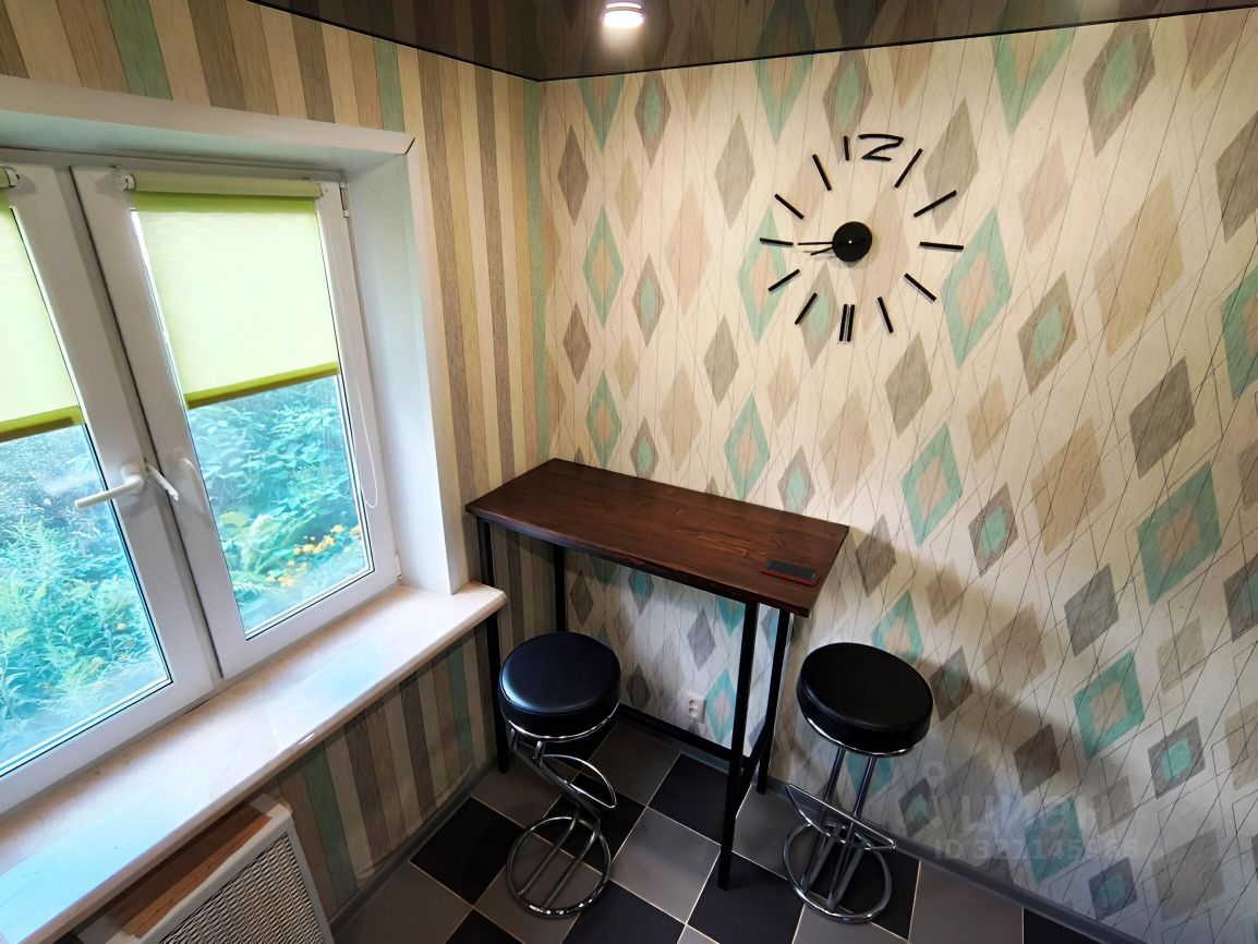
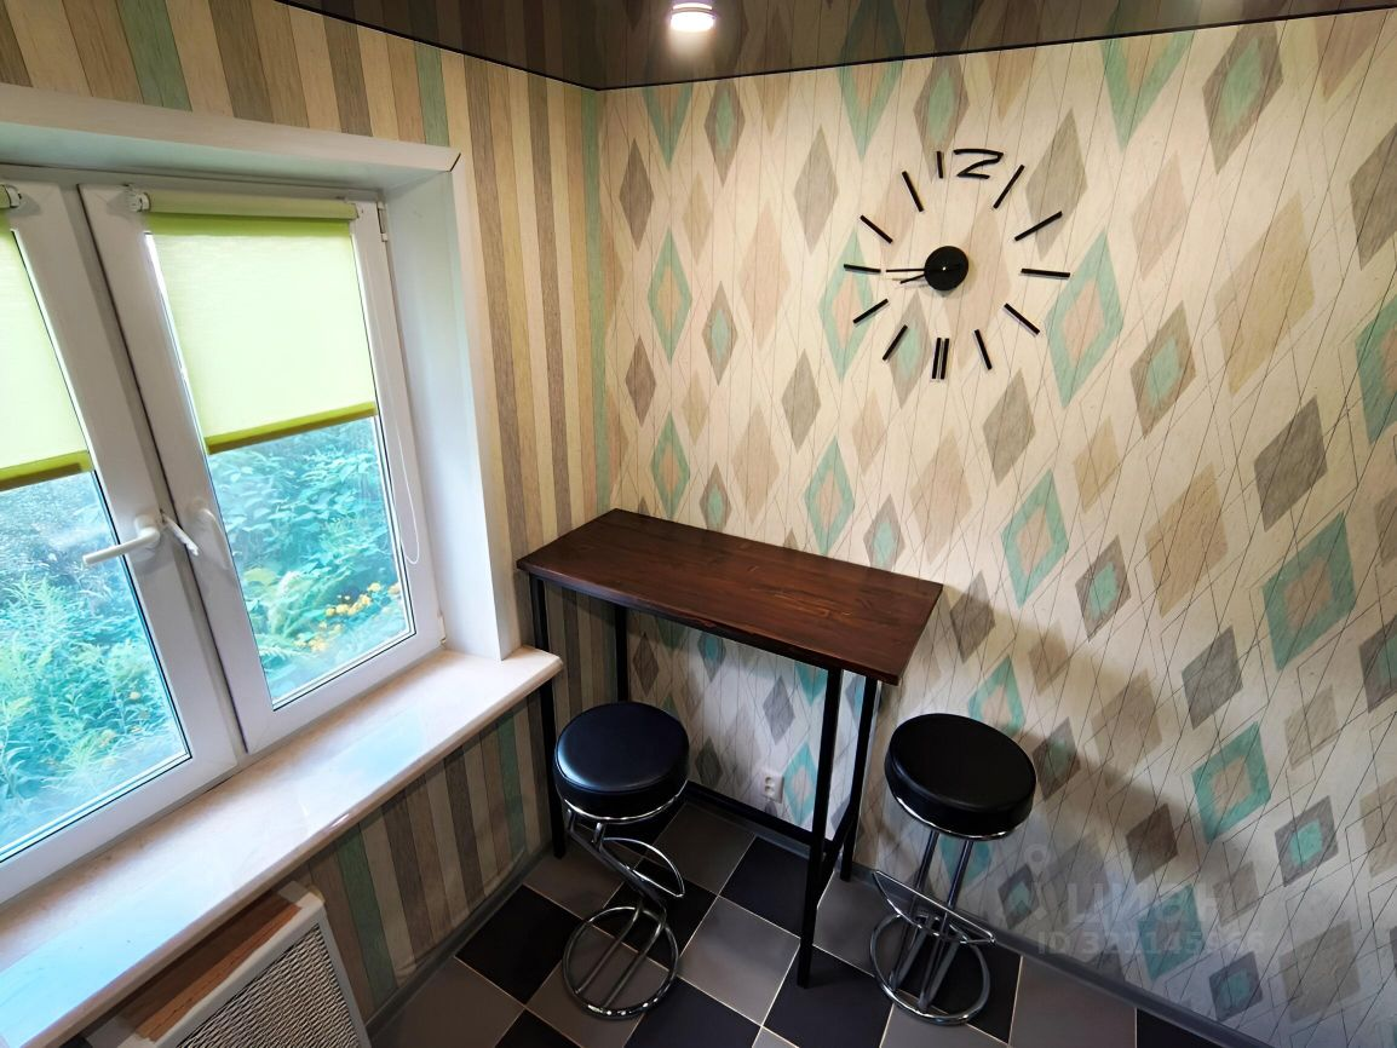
- cell phone [759,557,822,586]
